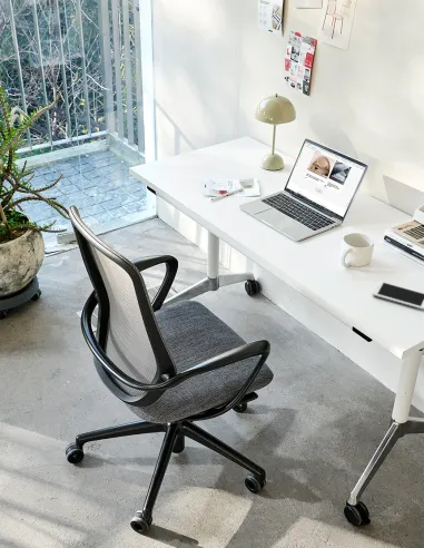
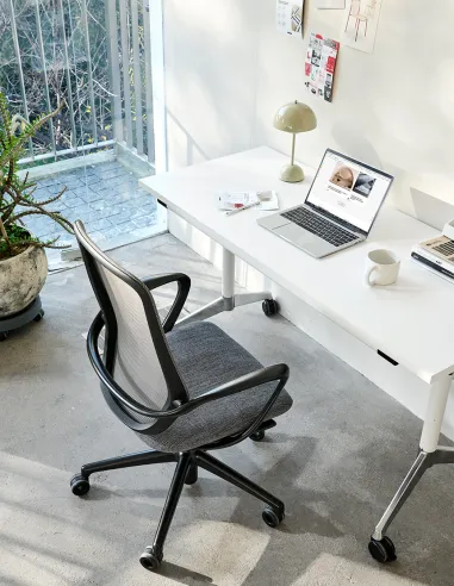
- cell phone [371,280,424,311]
